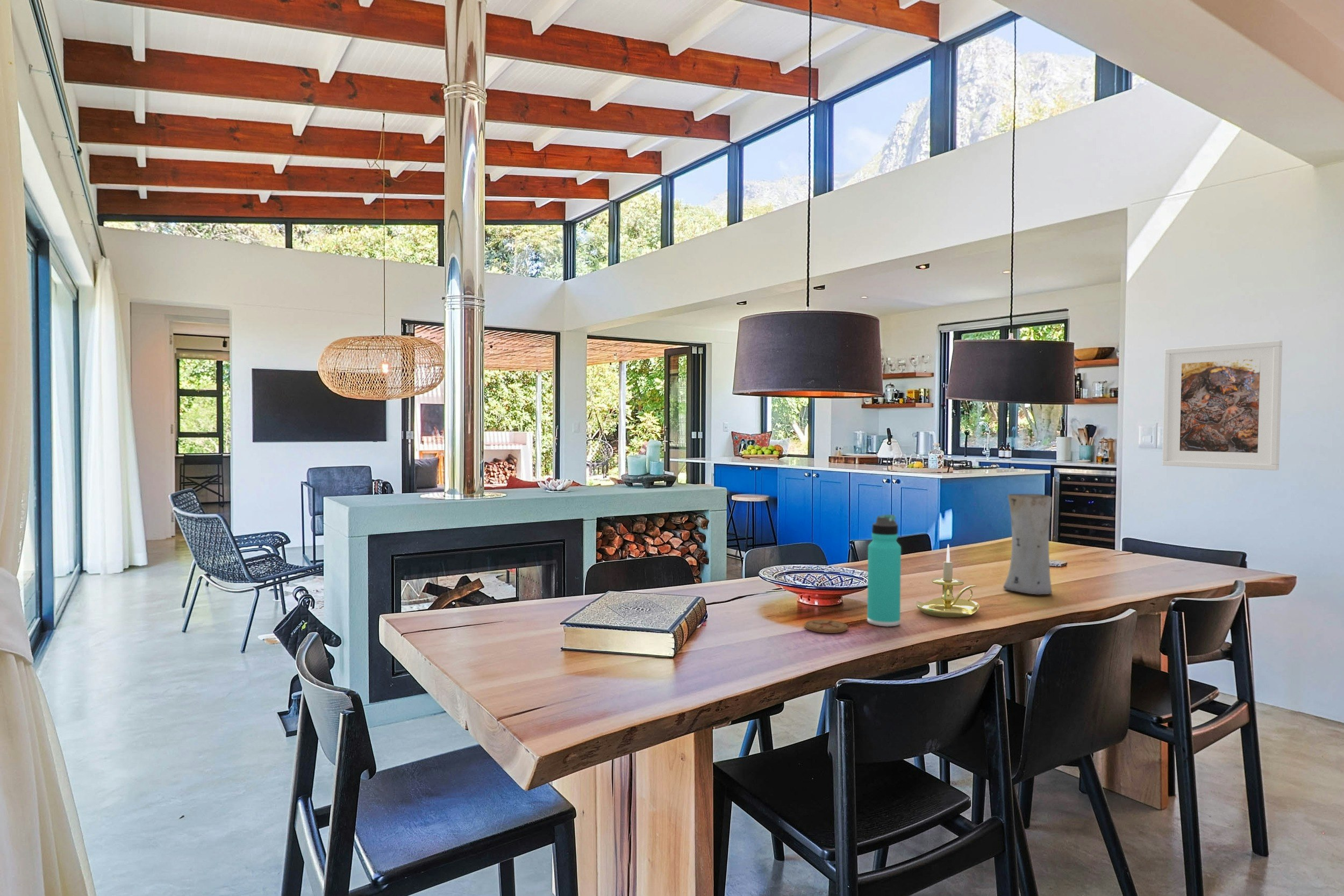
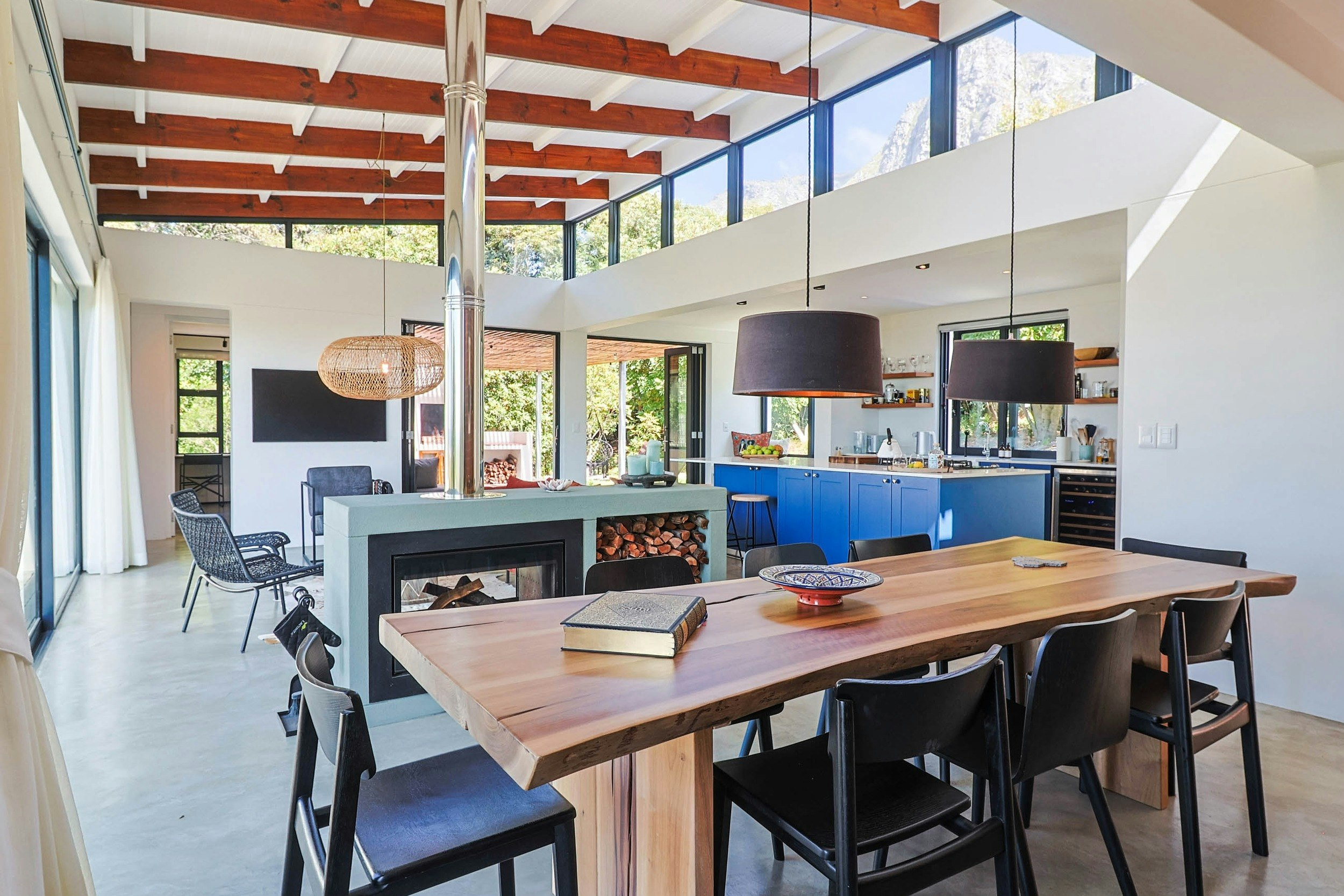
- coaster [804,619,848,634]
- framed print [1162,340,1283,471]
- vase [1003,493,1053,596]
- thermos bottle [867,514,902,627]
- candle holder [916,544,980,618]
